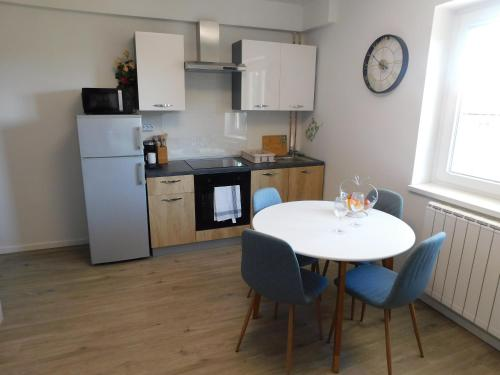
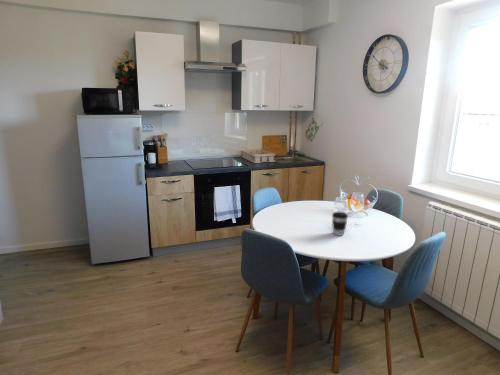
+ coffee cup [331,210,349,237]
